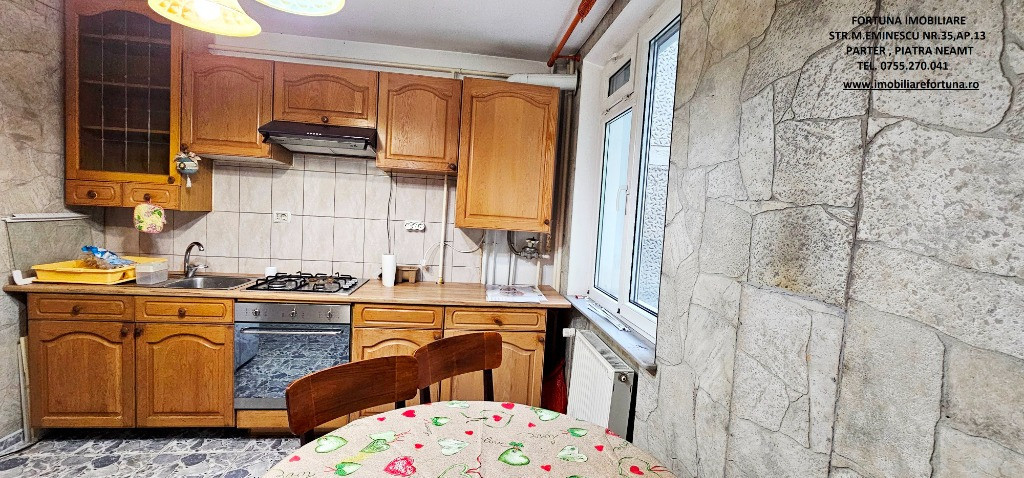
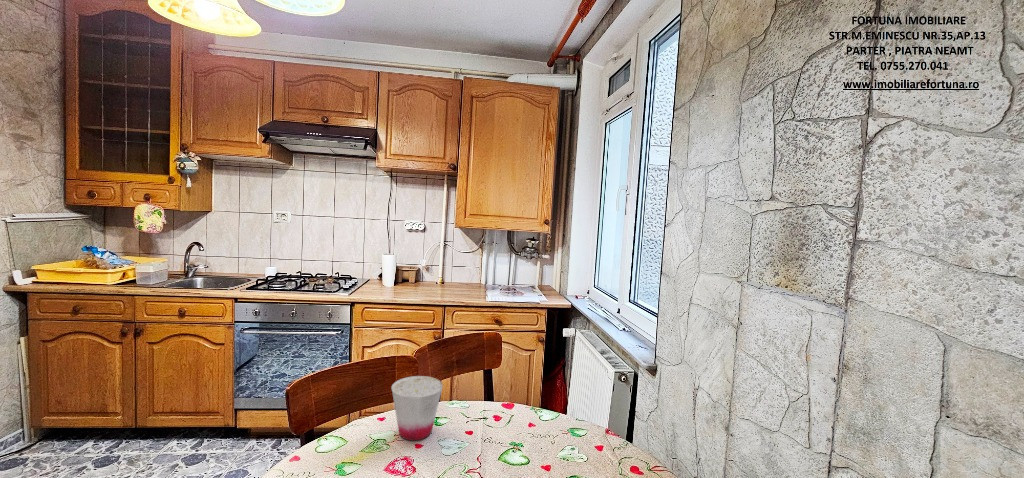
+ cup [391,375,444,442]
